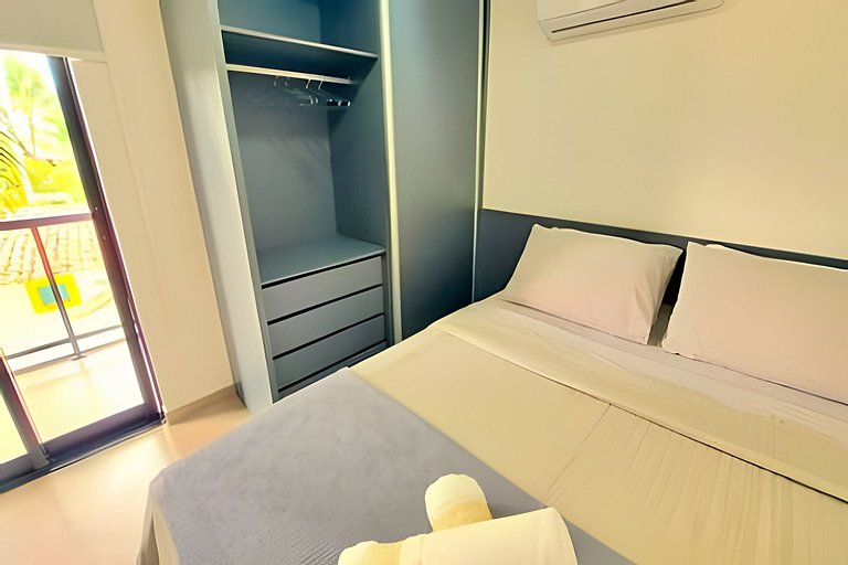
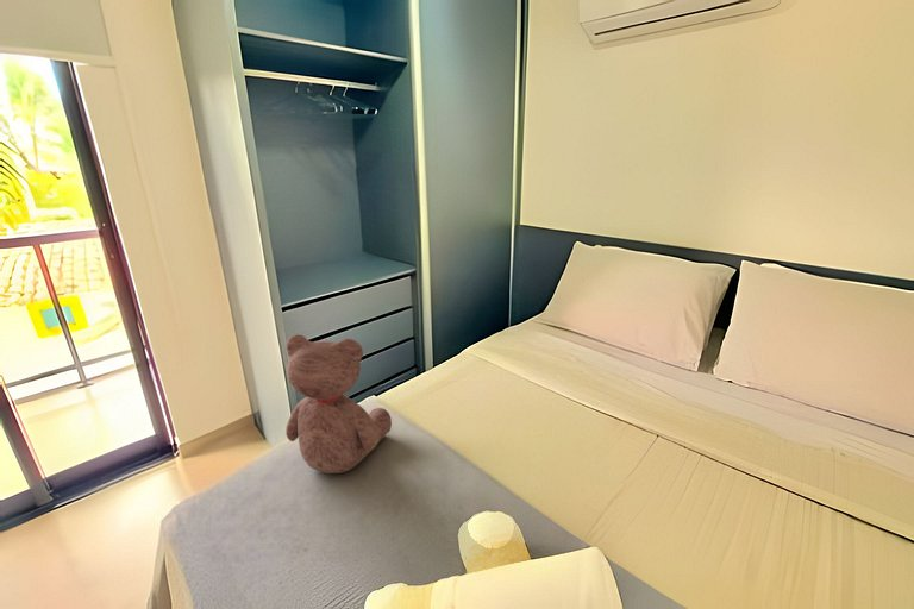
+ teddy bear [284,333,393,475]
